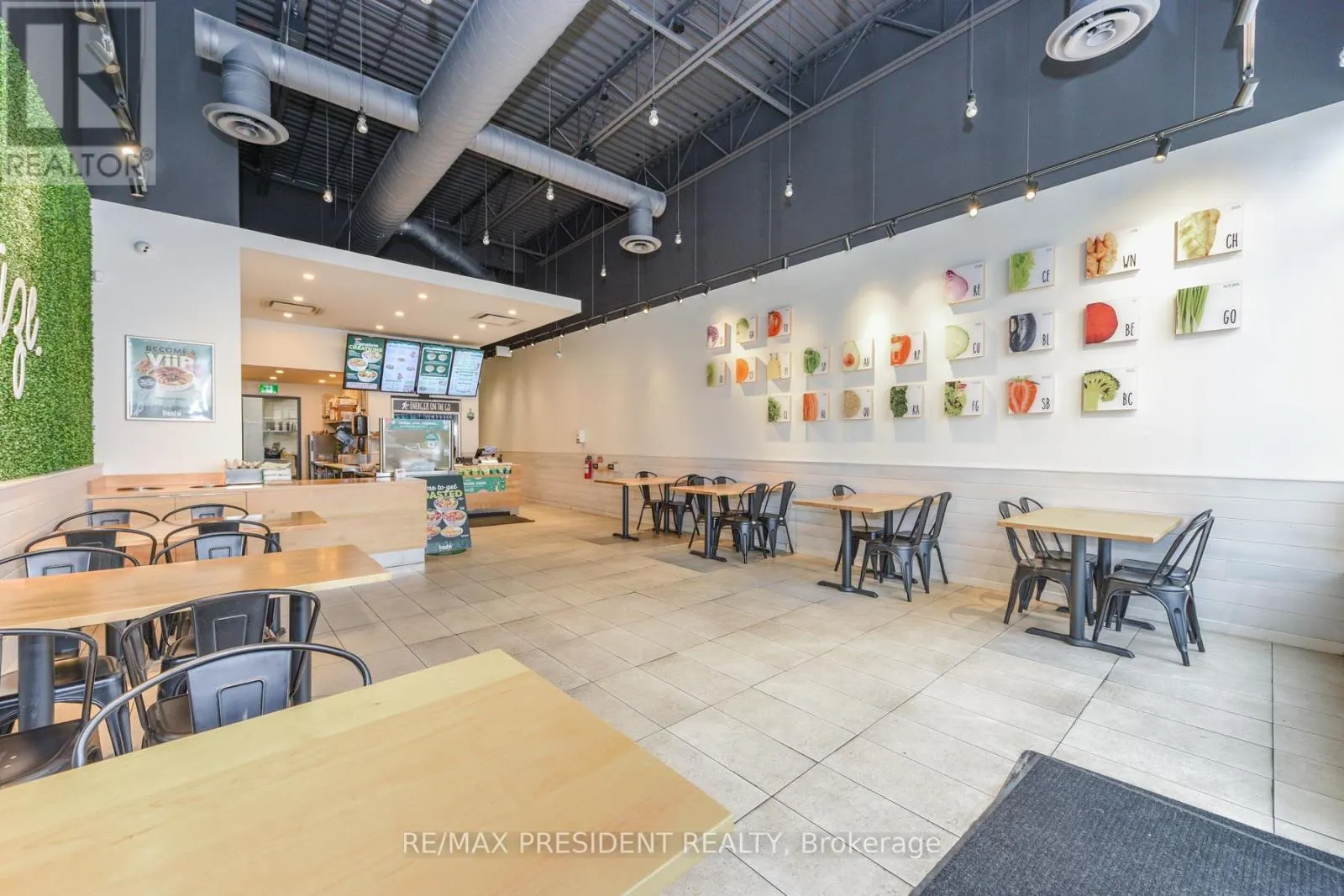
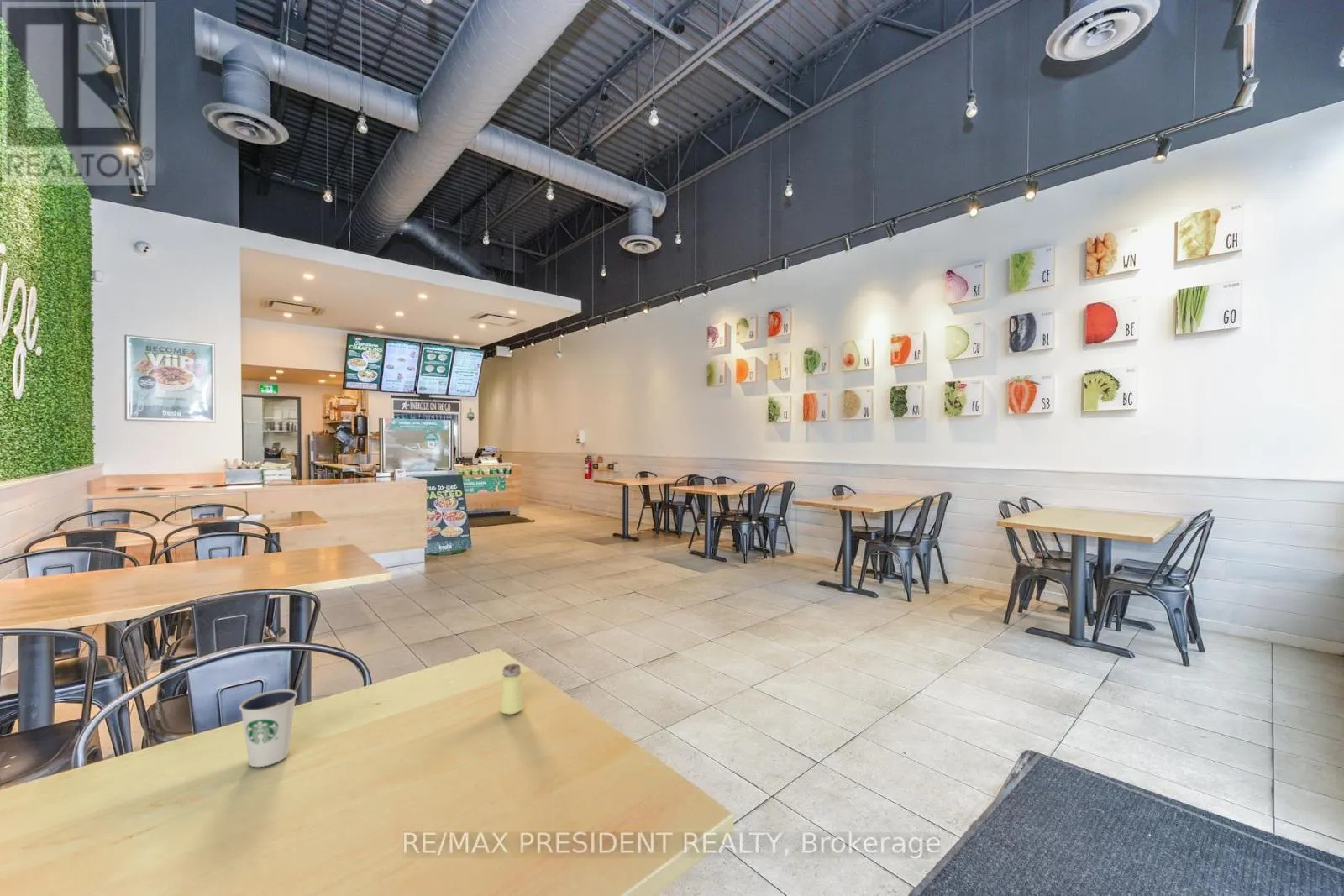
+ dixie cup [239,689,298,768]
+ saltshaker [499,663,524,715]
